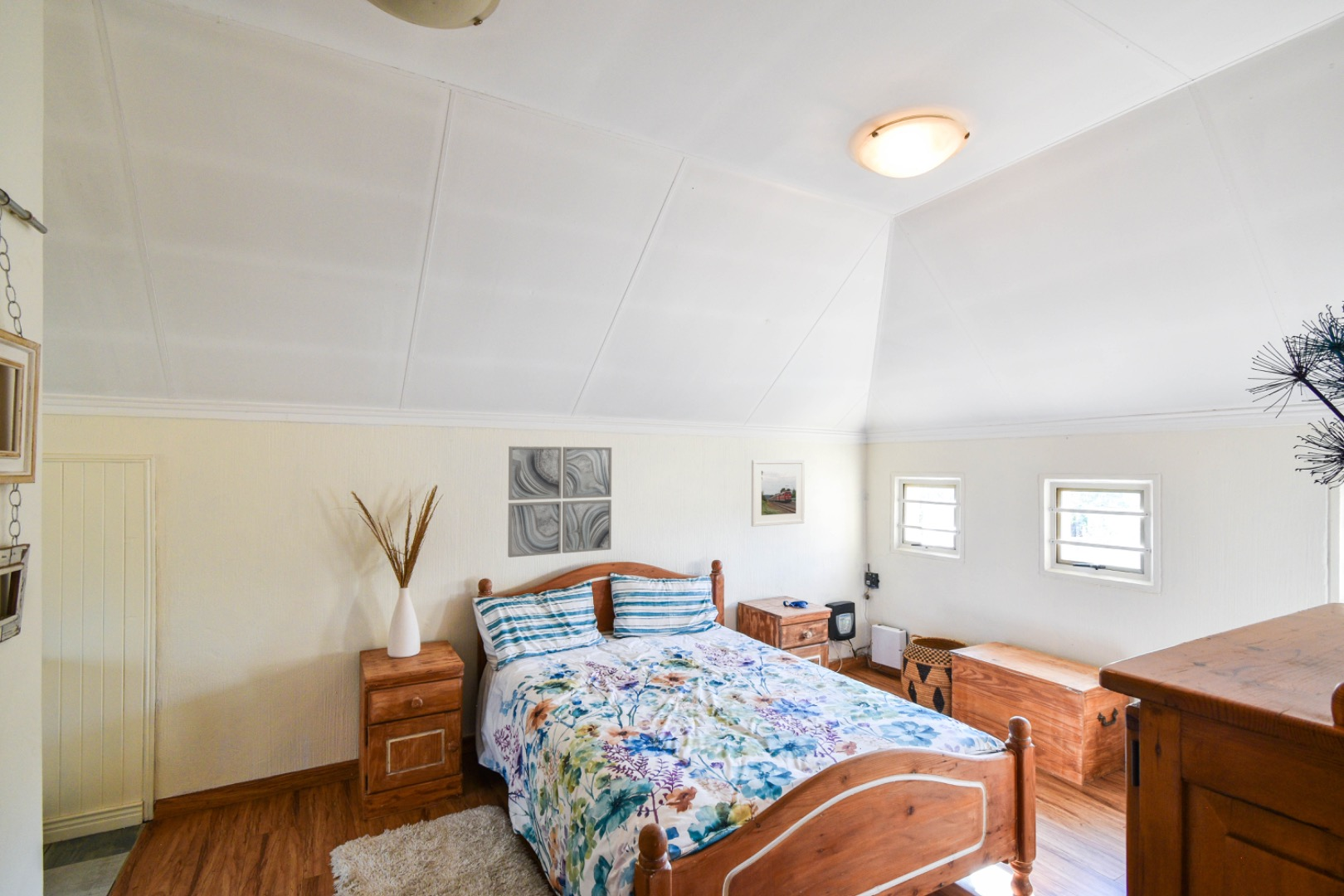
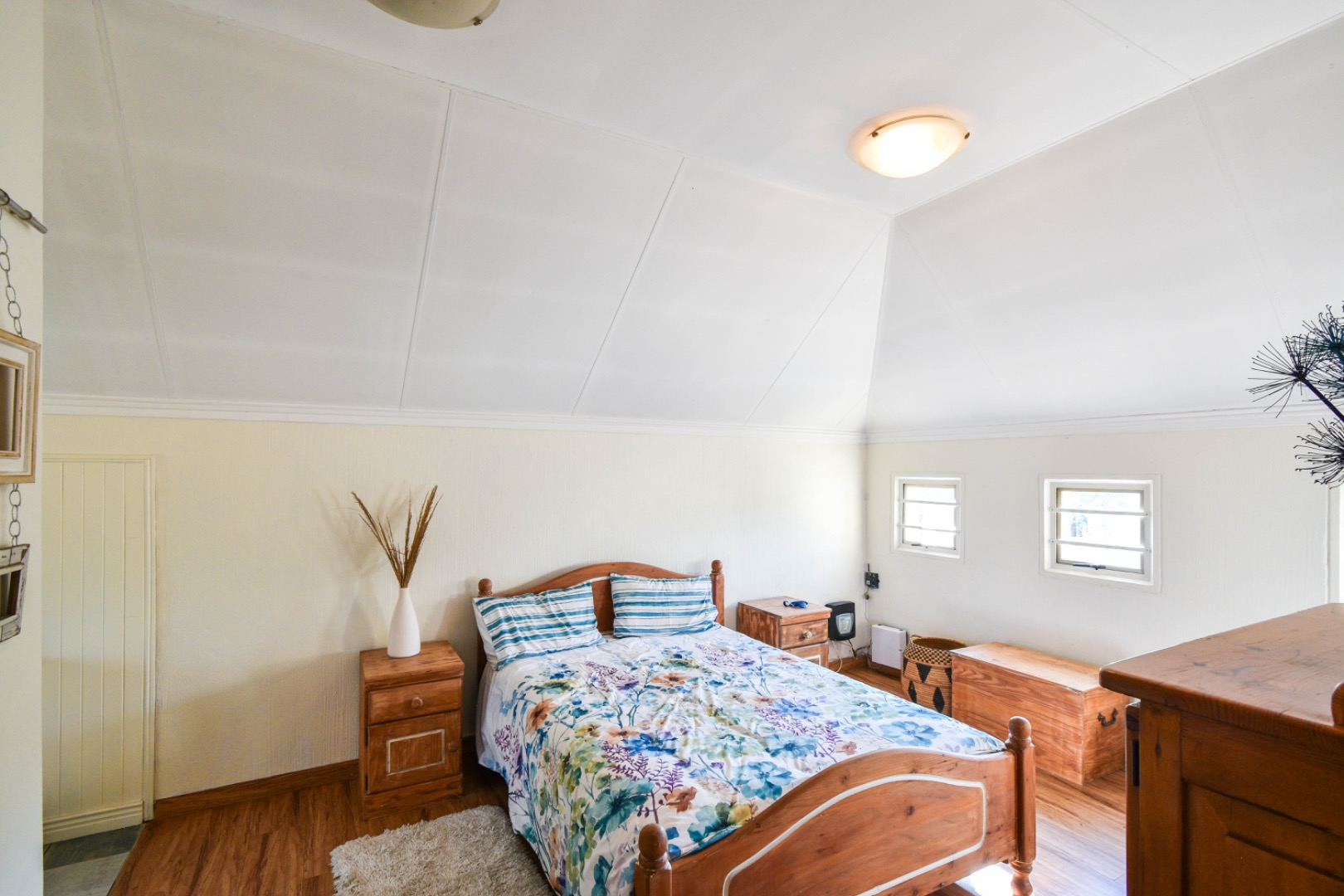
- wall art [507,446,612,558]
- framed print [751,459,806,528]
